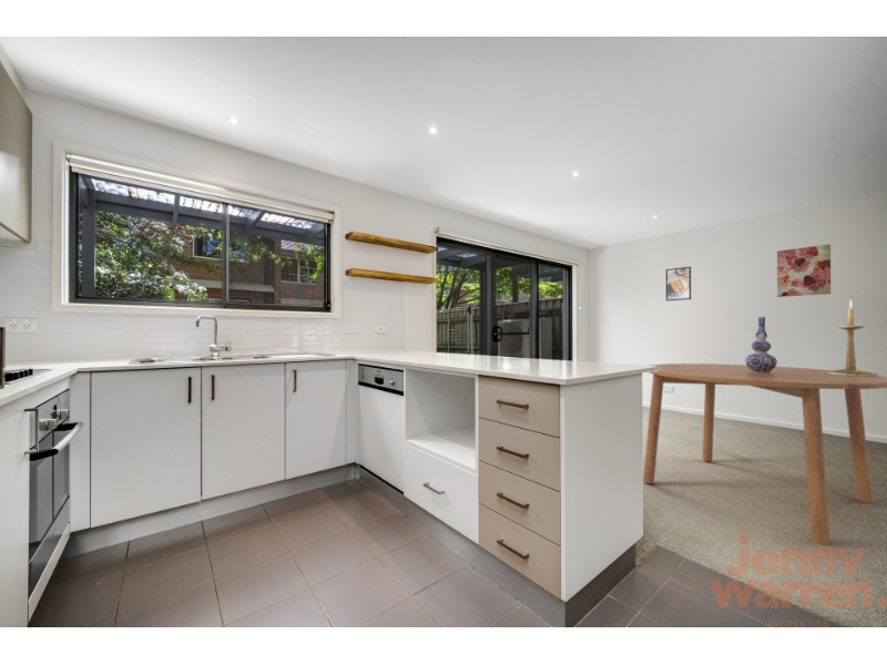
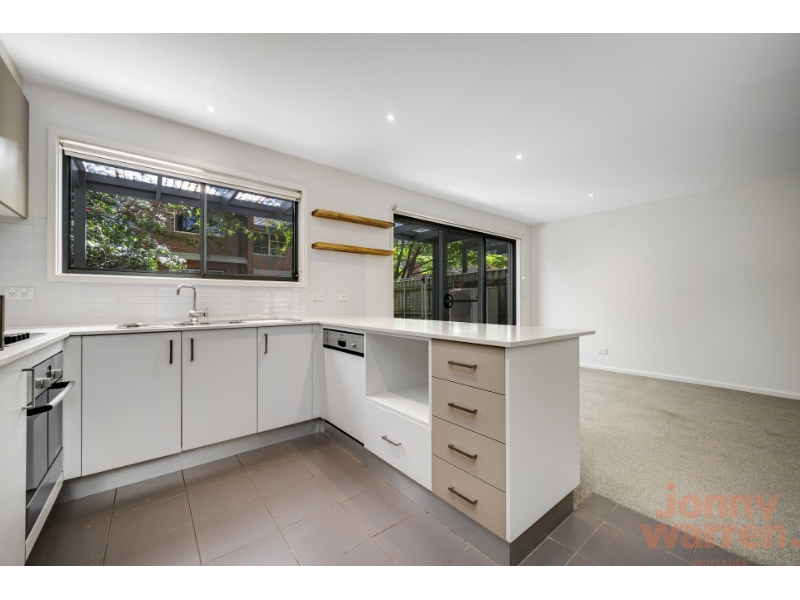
- candlestick [825,299,879,377]
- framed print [665,265,692,301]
- wall art [776,243,832,298]
- dining table [642,362,887,546]
- vase [744,316,778,374]
